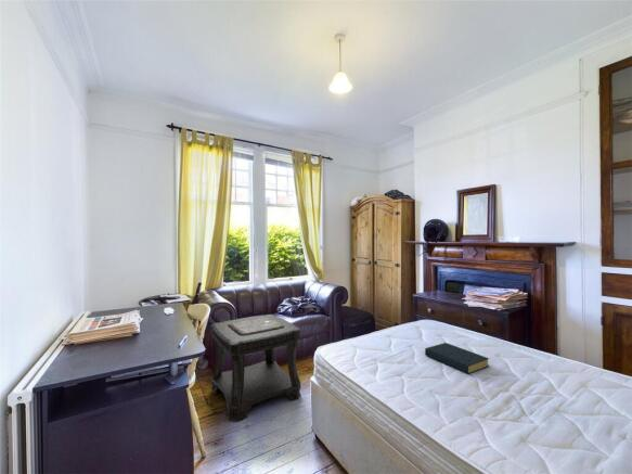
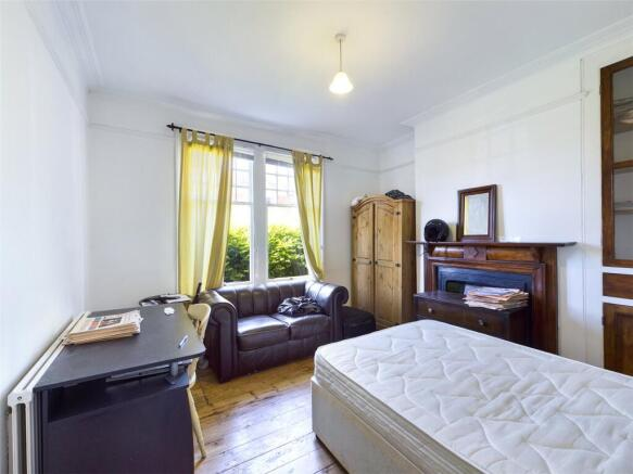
- side table [210,313,302,423]
- hardback book [424,342,490,375]
